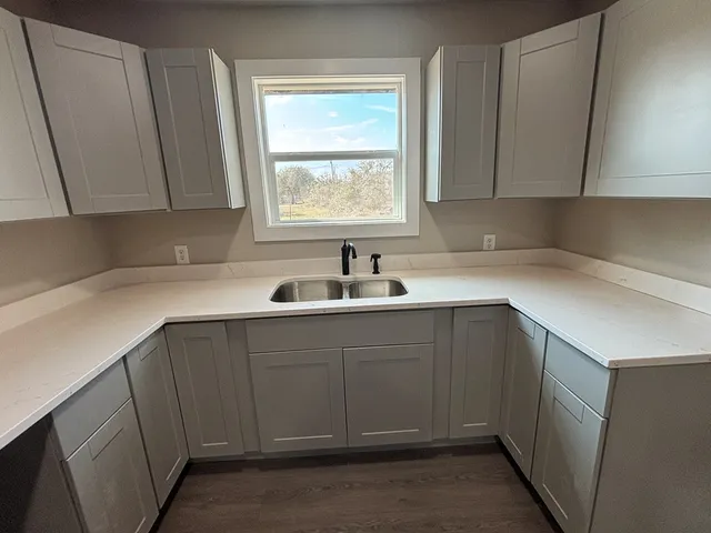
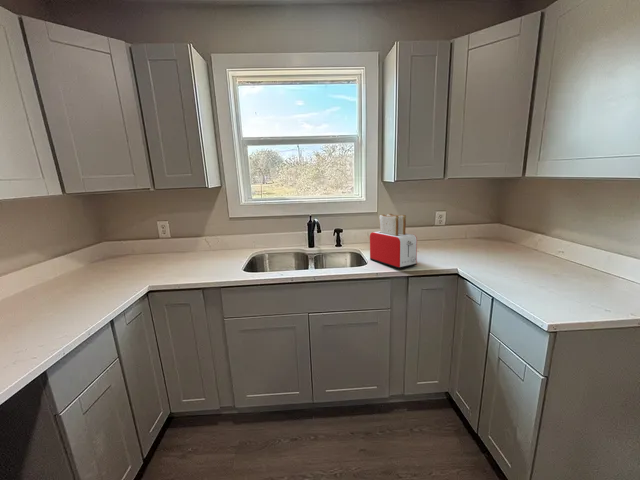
+ toaster [369,213,418,270]
